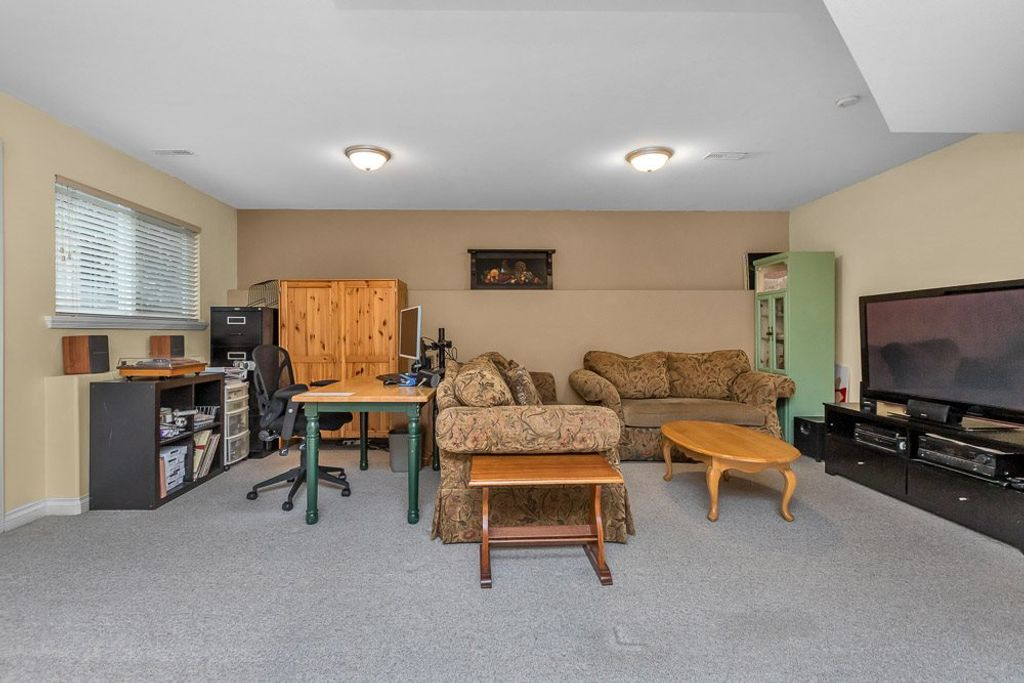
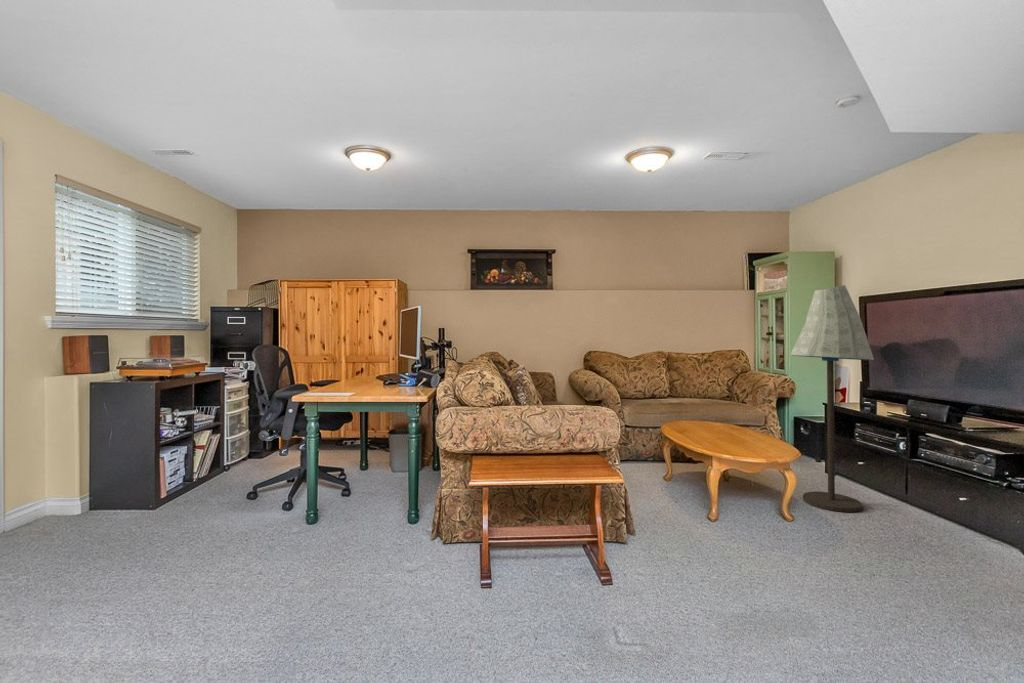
+ floor lamp [789,284,875,513]
